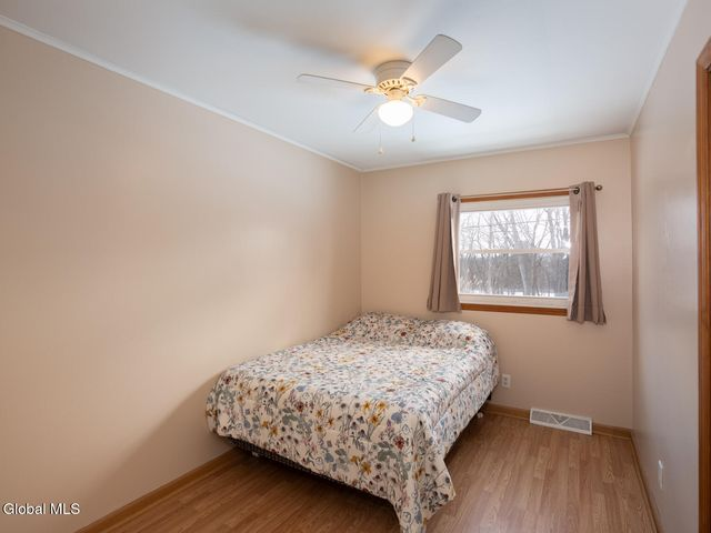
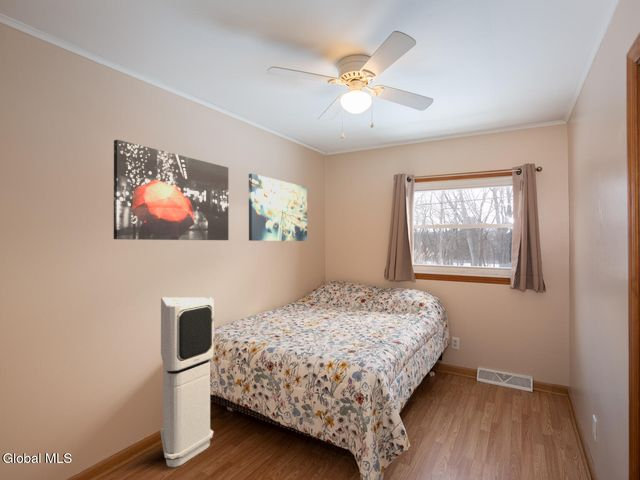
+ wall art [113,139,230,241]
+ air purifier [159,296,215,468]
+ wall art [248,173,308,242]
